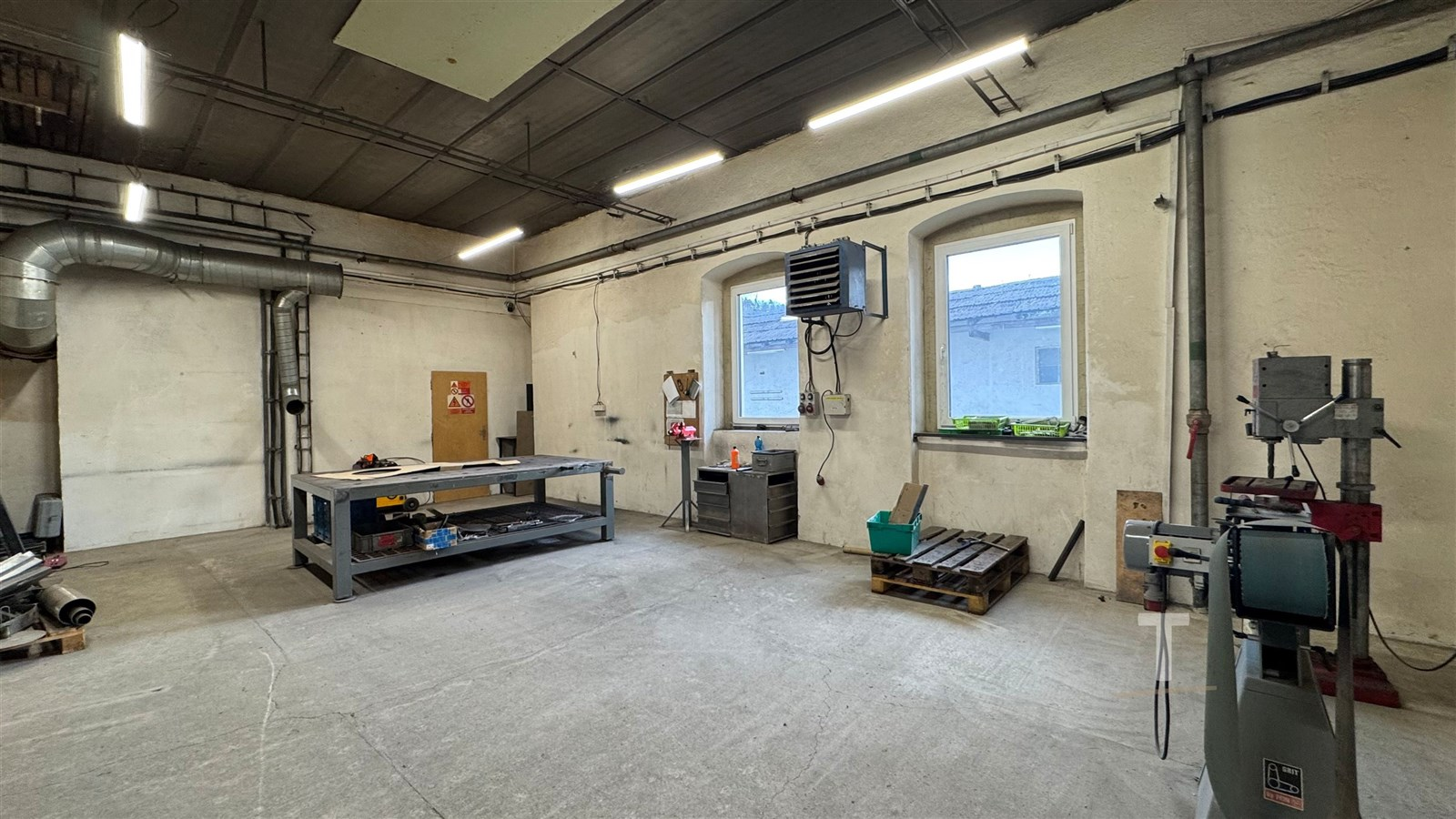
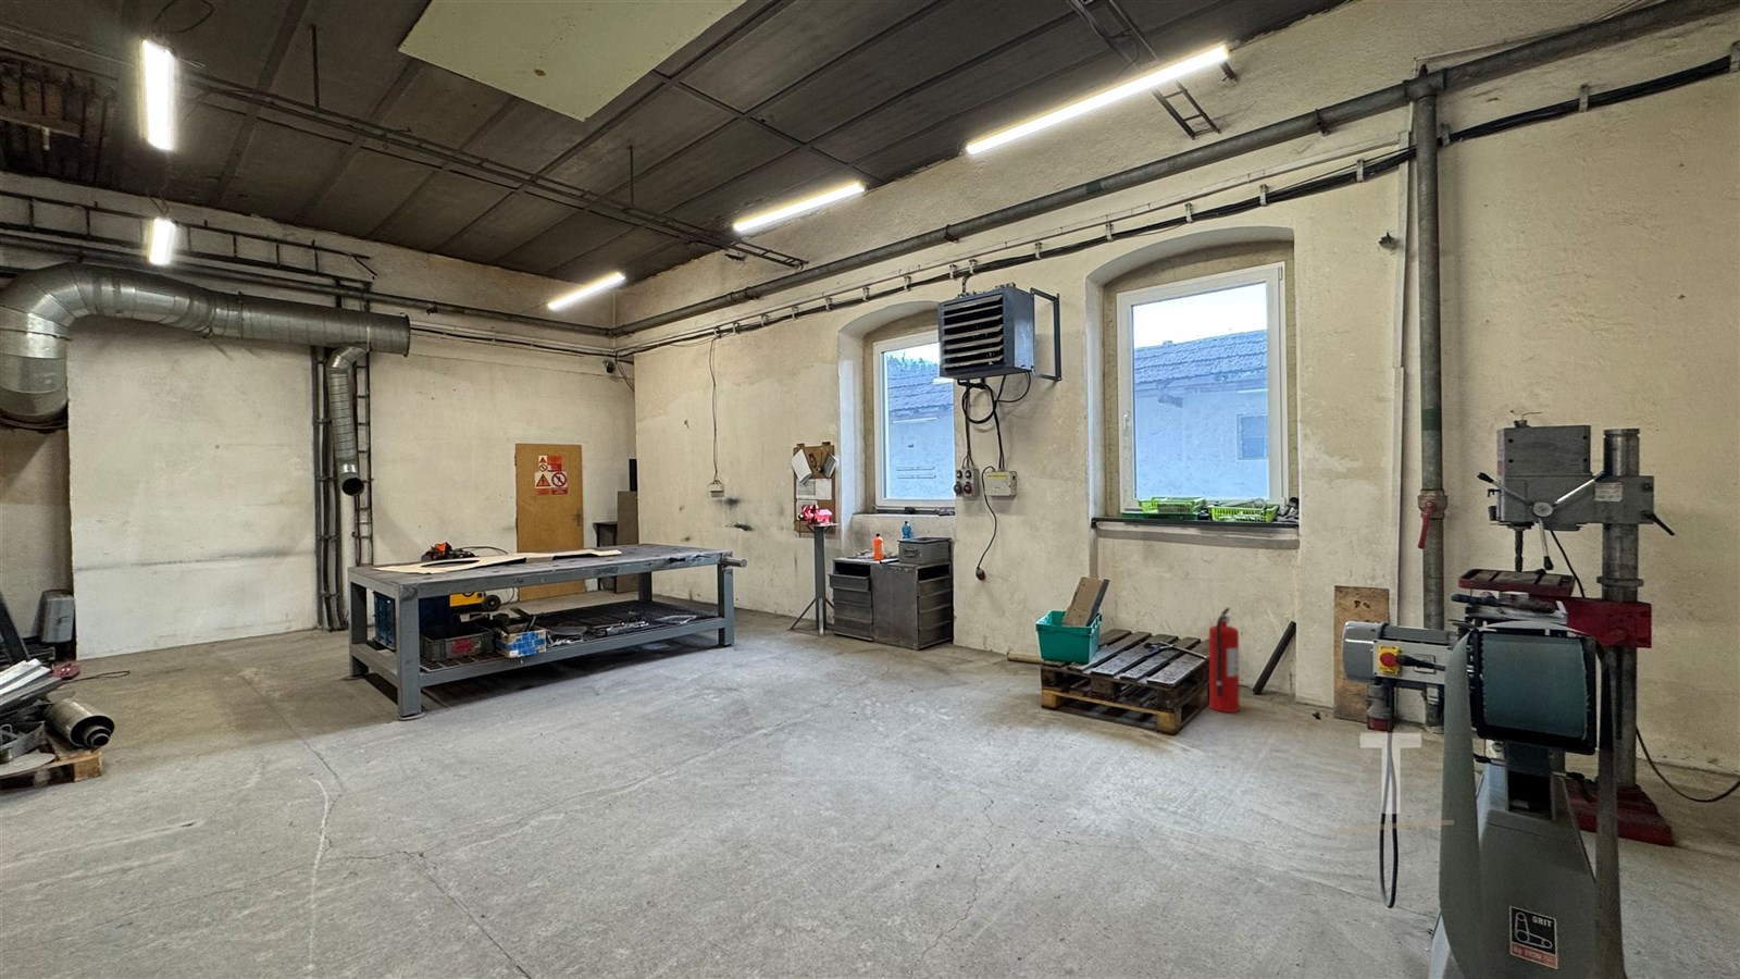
+ fire extinguisher [1208,607,1239,714]
